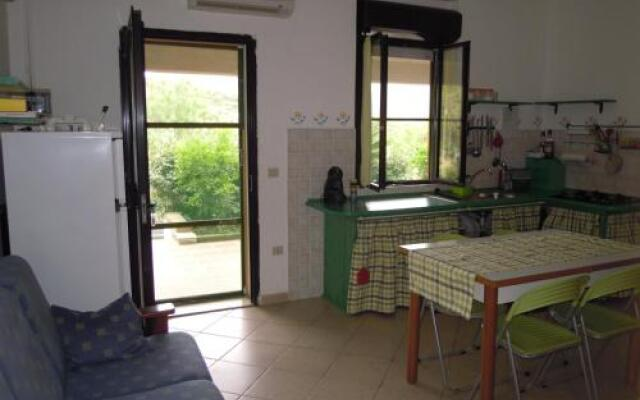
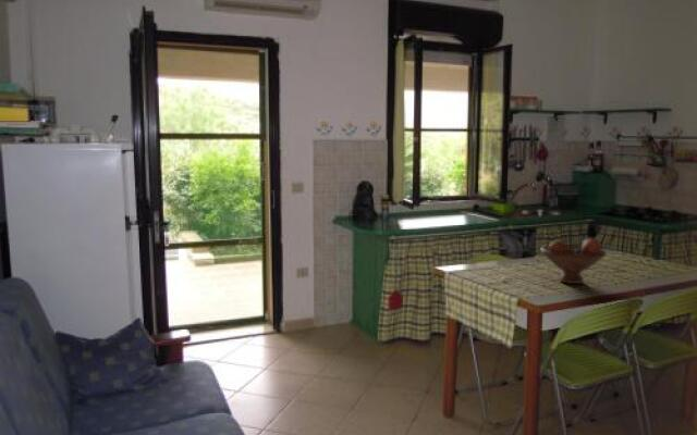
+ fruit bowl [539,237,608,285]
